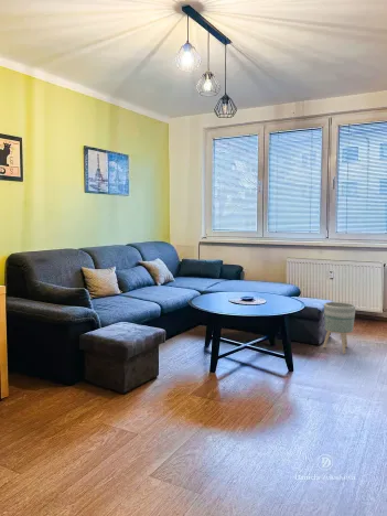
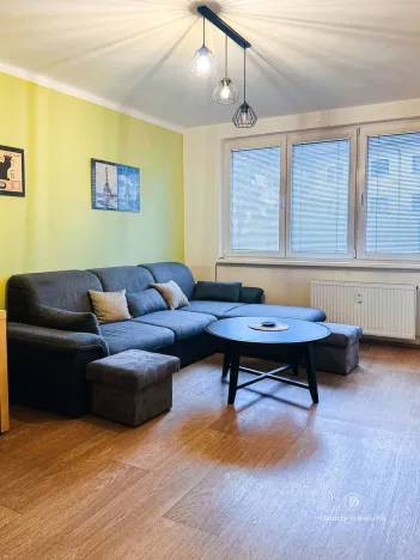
- planter [322,301,357,355]
